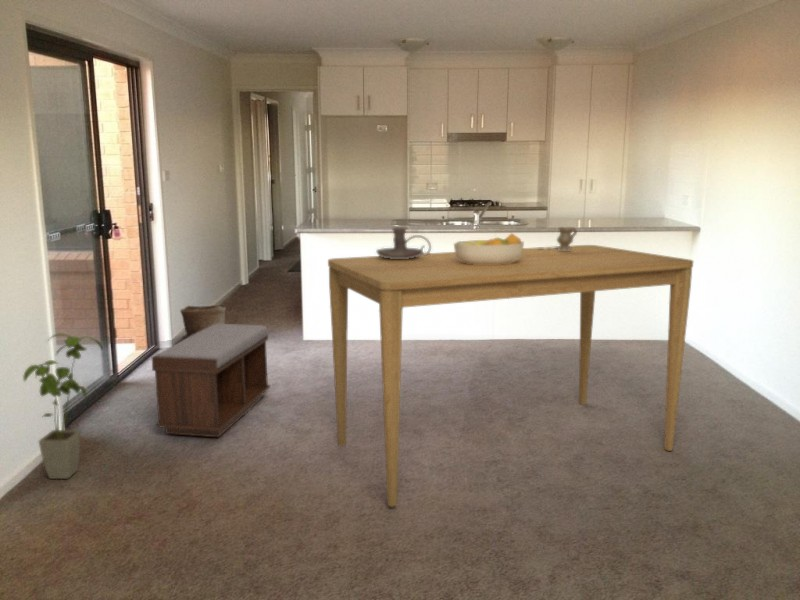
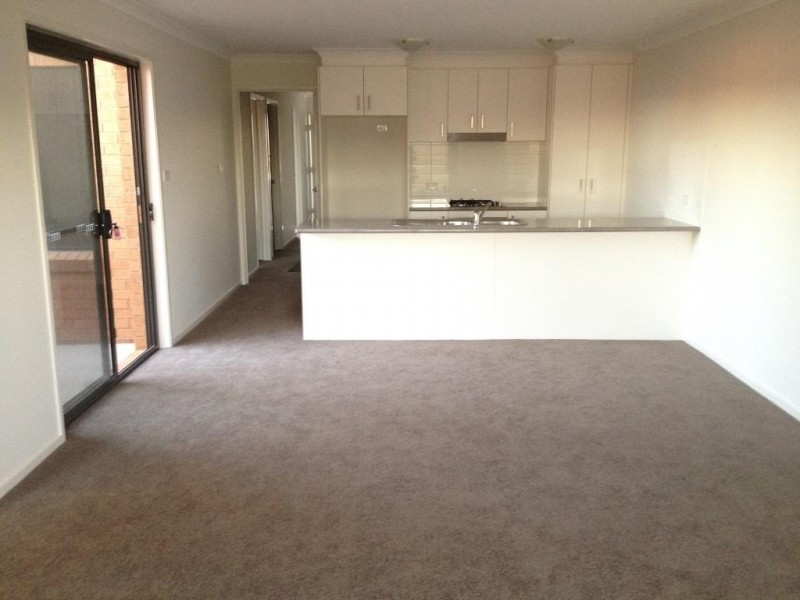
- bench [151,323,271,438]
- dining table [327,244,694,507]
- basket [179,304,227,338]
- candle holder [375,226,432,259]
- fruit bowl [453,232,525,265]
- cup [536,226,578,251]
- house plant [22,333,104,480]
